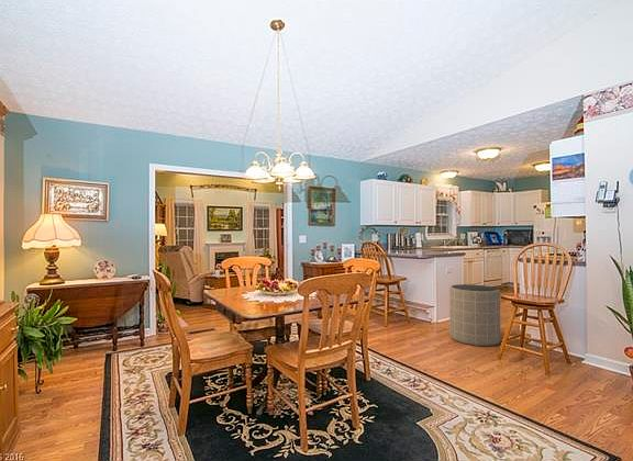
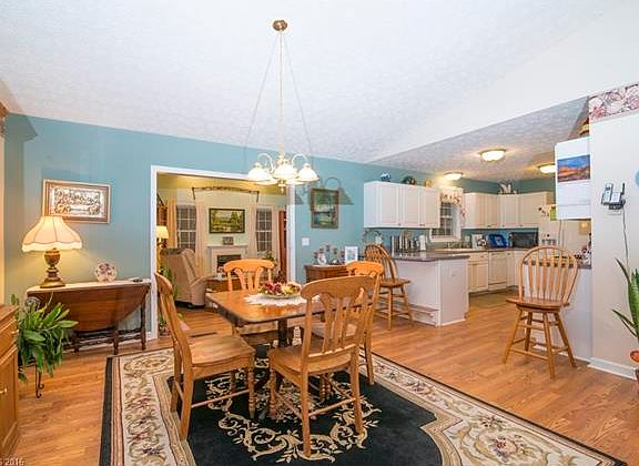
- trash can [448,283,501,347]
